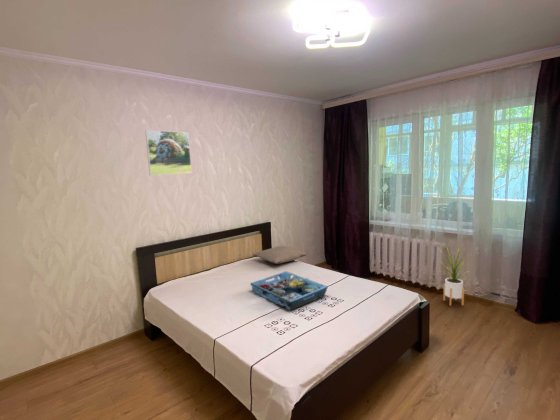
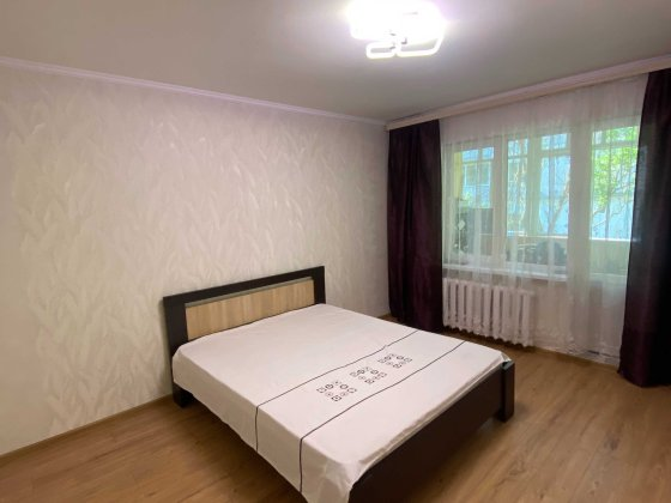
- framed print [144,129,193,176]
- house plant [438,243,476,307]
- serving tray [249,270,329,312]
- pillow [252,245,307,265]
